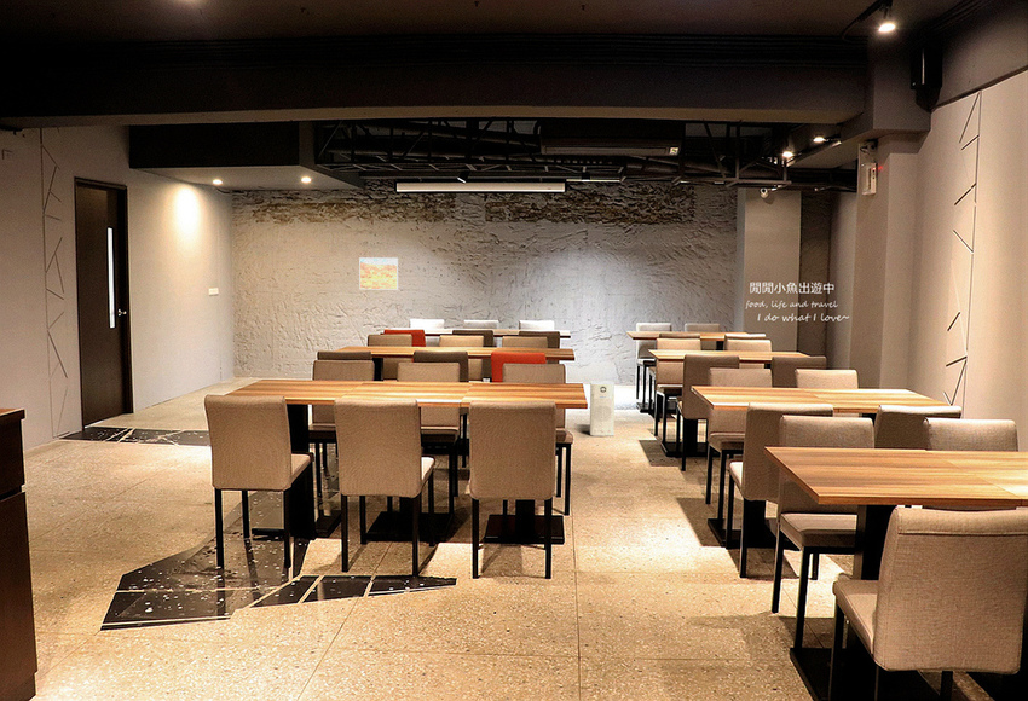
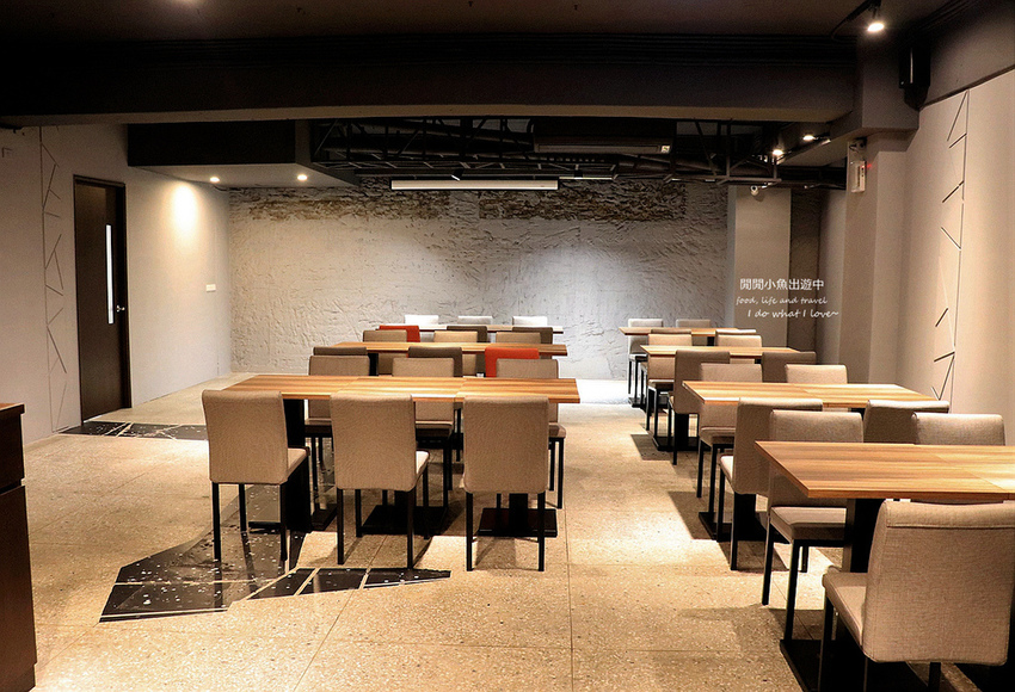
- air purifier [589,380,616,438]
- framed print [358,256,399,290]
